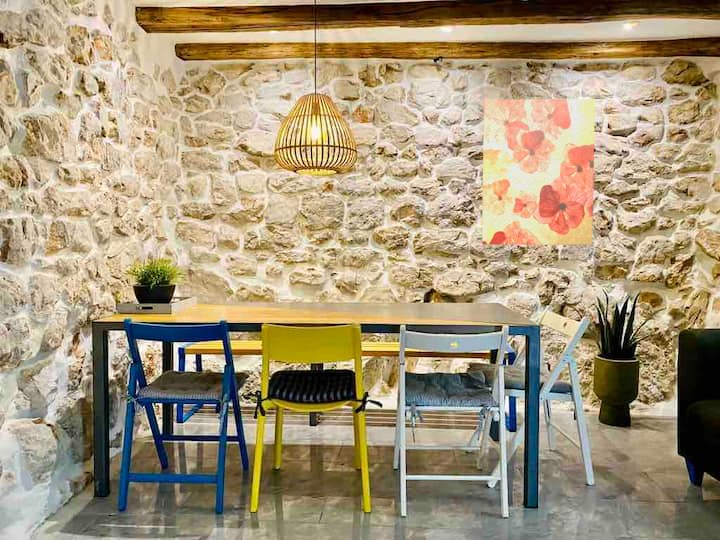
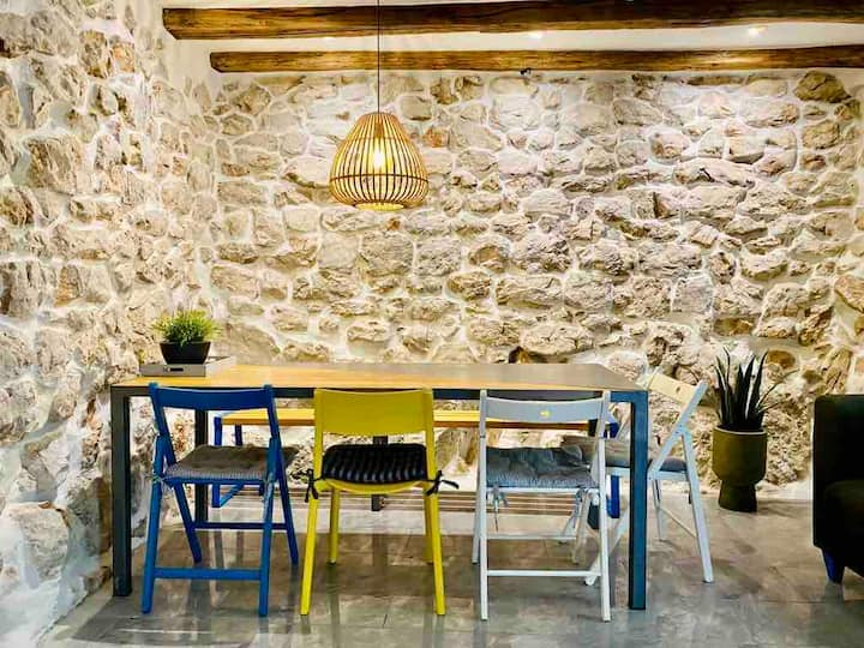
- wall art [481,98,596,246]
